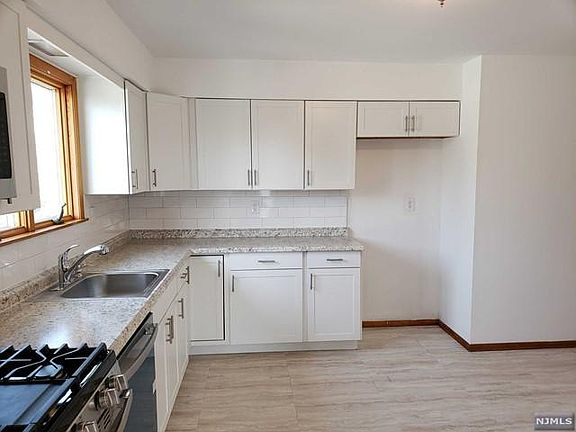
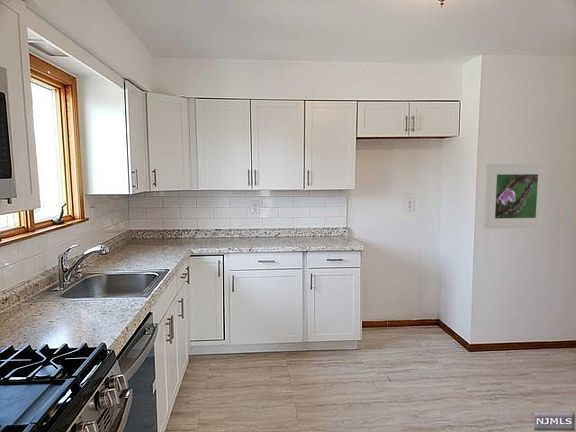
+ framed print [483,163,549,230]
